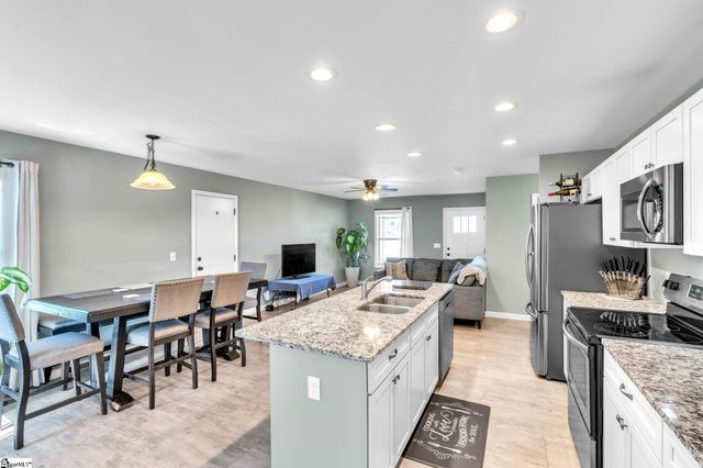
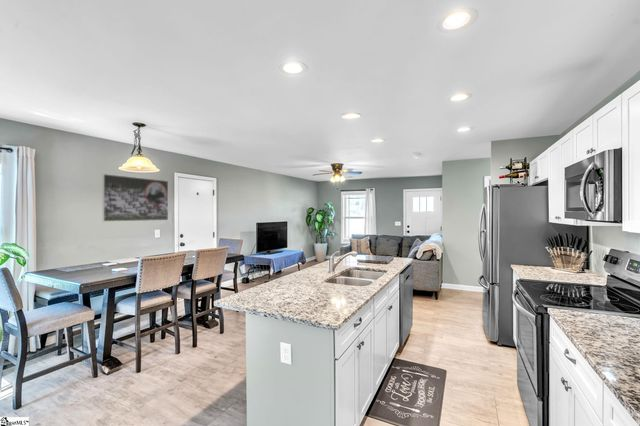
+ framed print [101,173,169,222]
